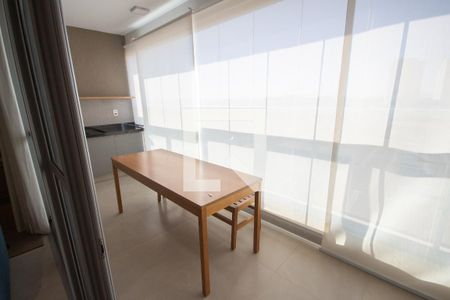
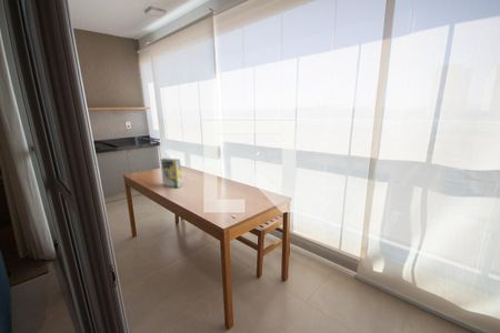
+ cereal box [160,157,183,189]
